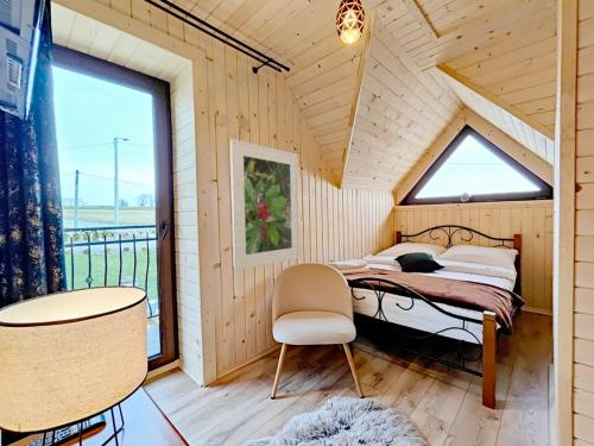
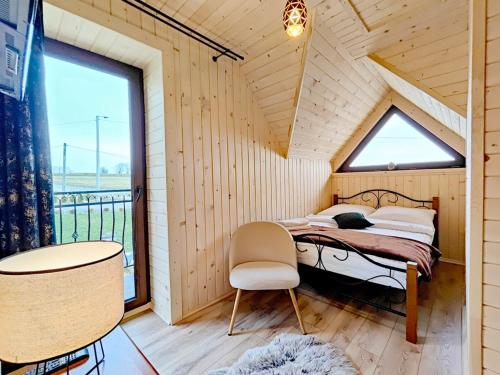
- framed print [229,138,301,271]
